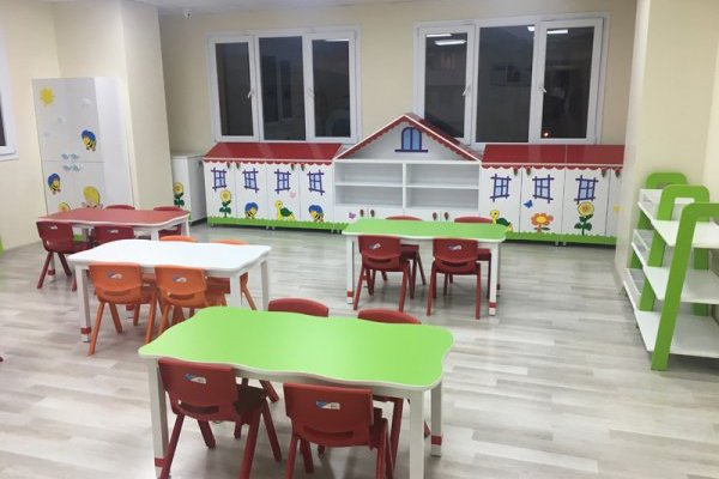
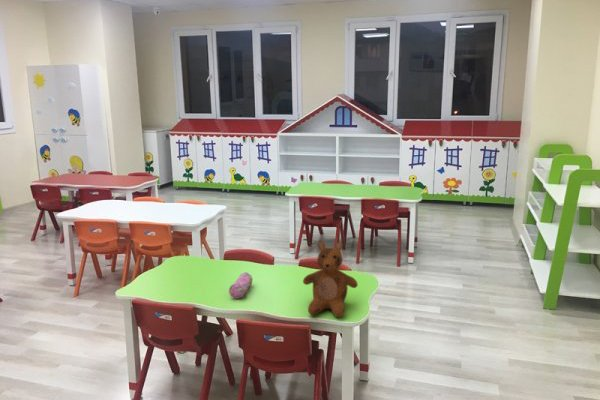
+ pencil case [228,271,253,300]
+ teddy bear [302,241,359,318]
